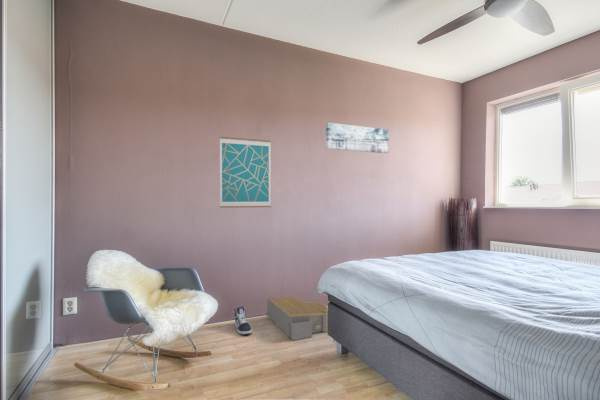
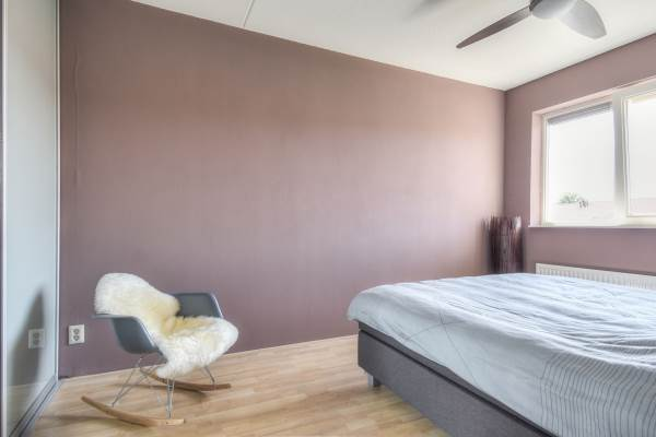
- sneaker [233,306,253,336]
- wall art [219,136,272,209]
- wall art [325,122,390,154]
- architectural model [265,295,328,342]
